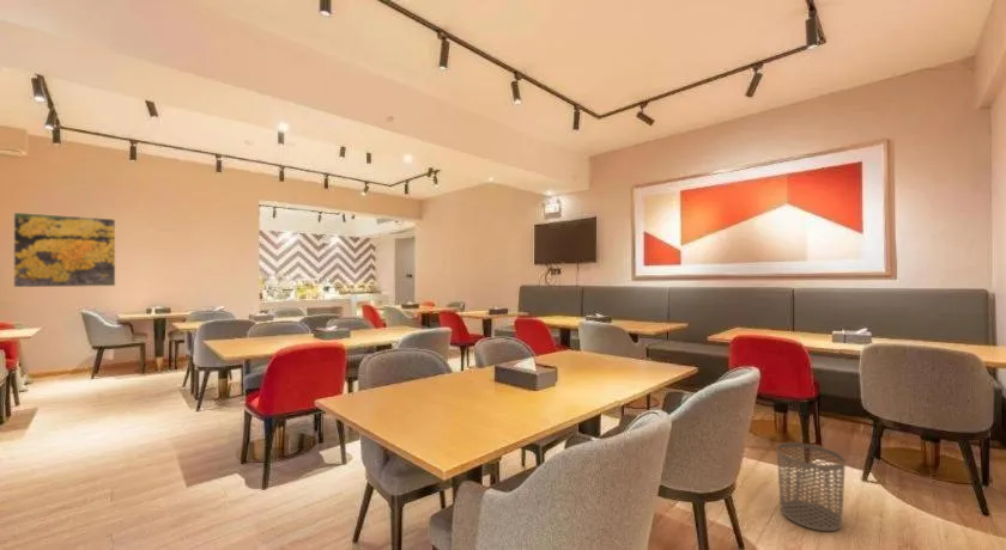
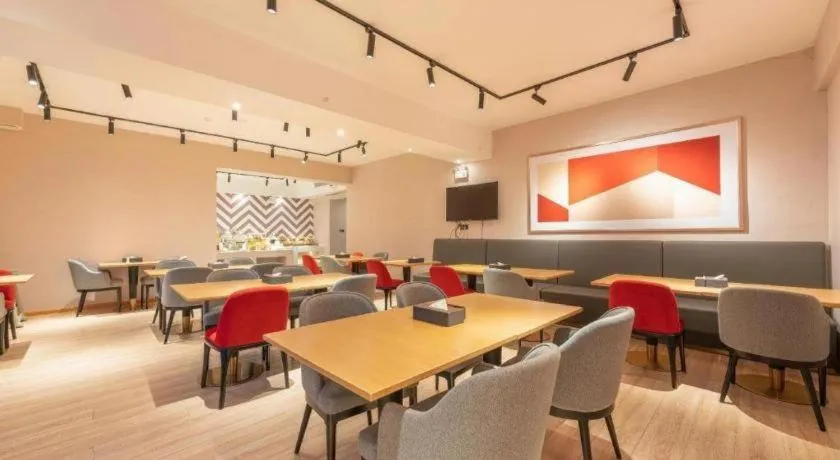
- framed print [12,212,116,288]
- waste bin [776,441,847,532]
